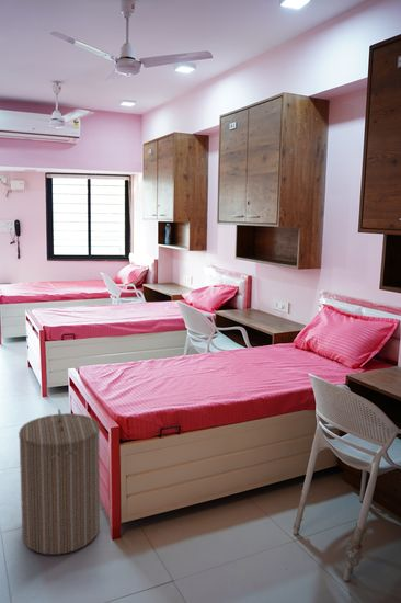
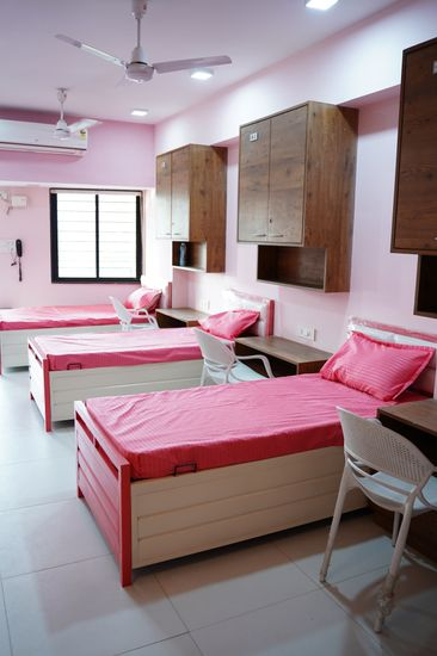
- laundry hamper [18,408,101,556]
